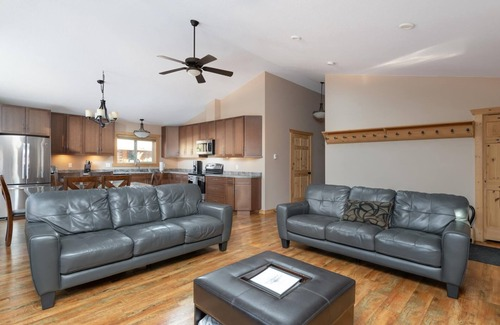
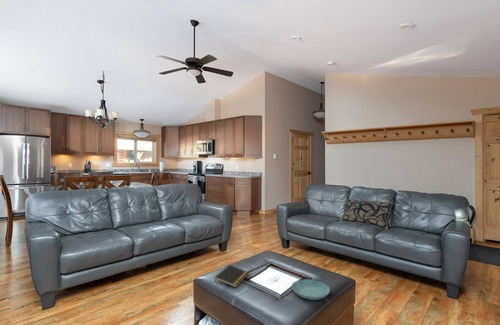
+ notepad [214,264,250,288]
+ saucer [291,278,331,301]
